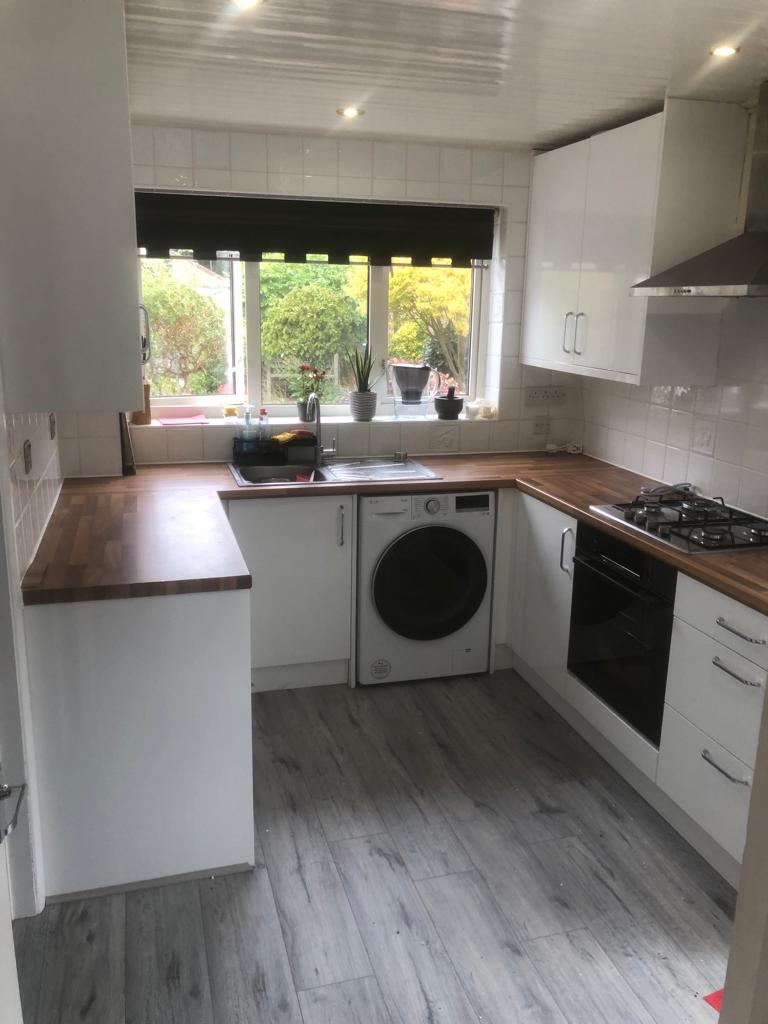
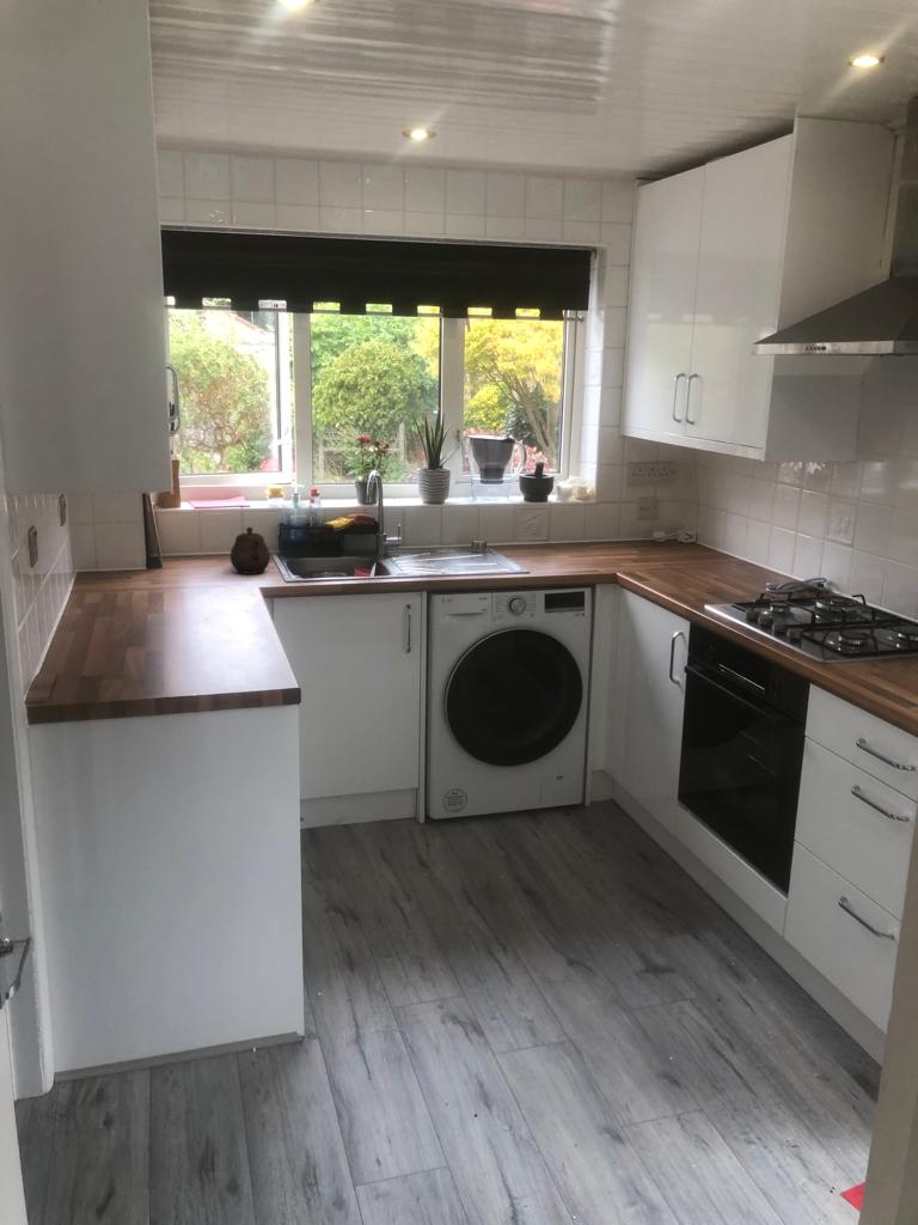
+ teapot [230,526,271,575]
